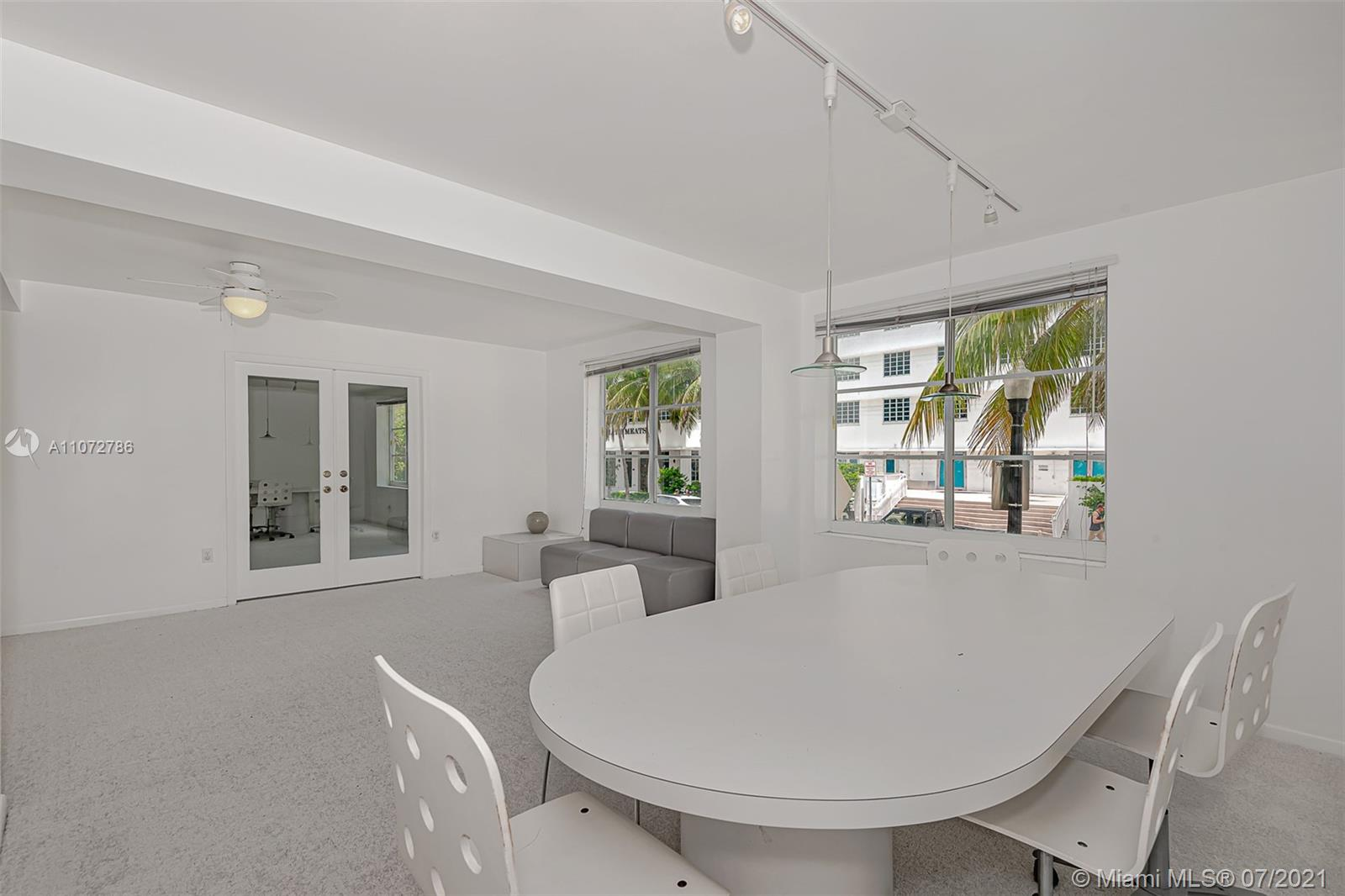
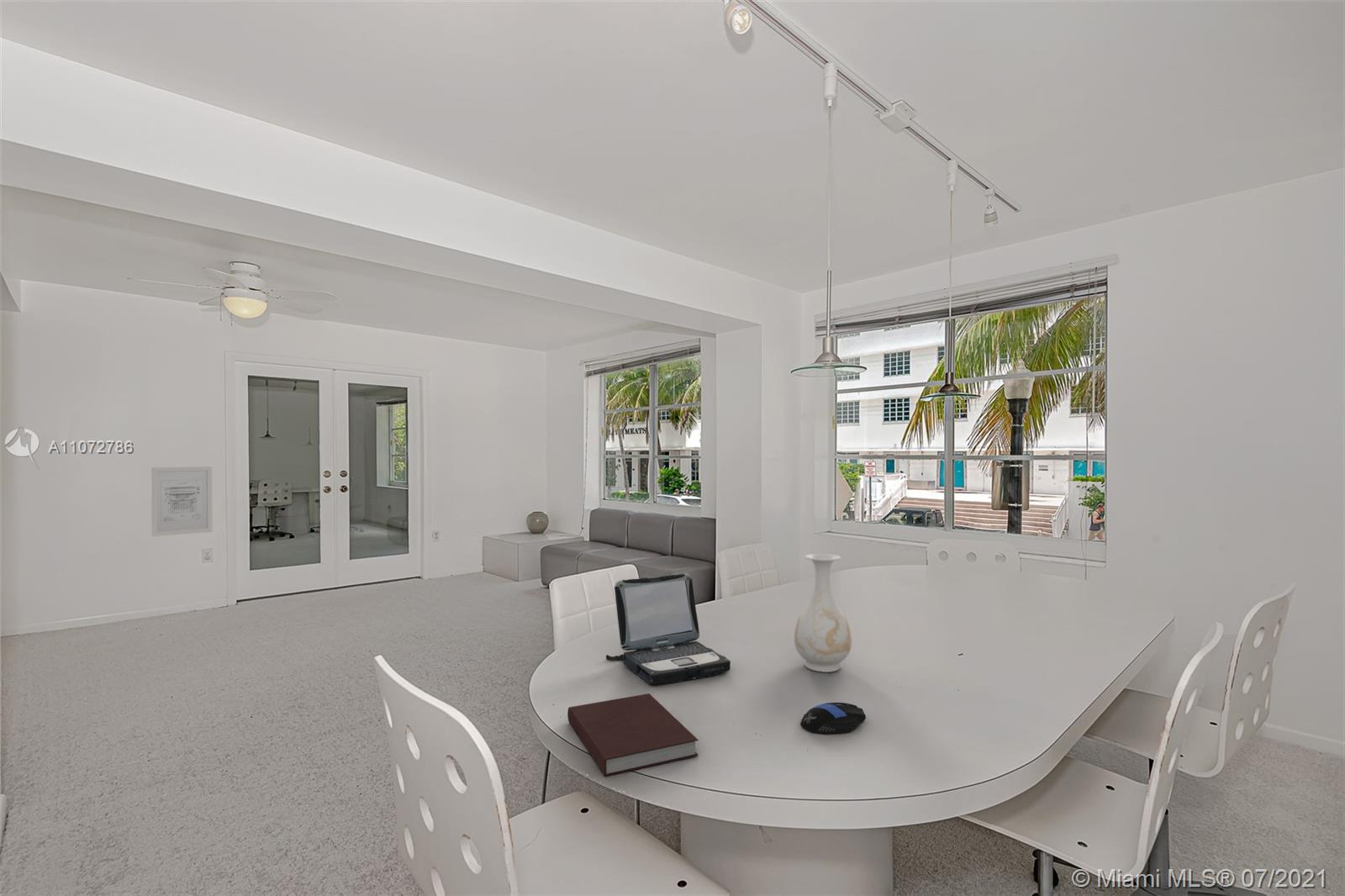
+ wall art [150,466,213,537]
+ computer mouse [799,702,867,735]
+ vase [794,553,852,673]
+ laptop [605,572,731,686]
+ notebook [567,693,699,777]
